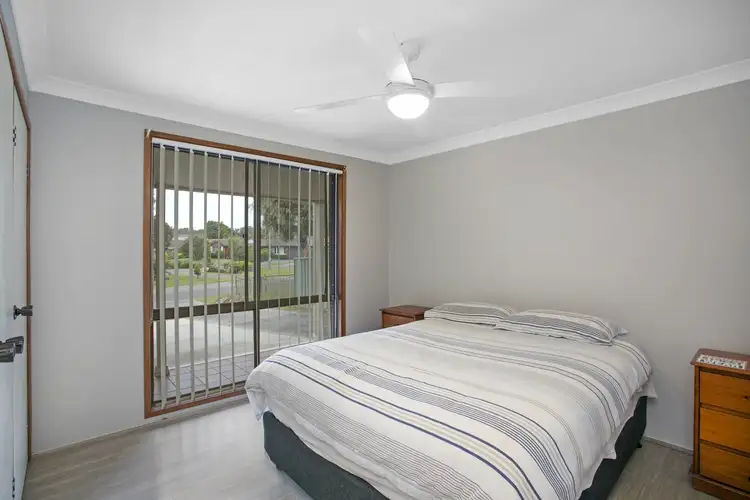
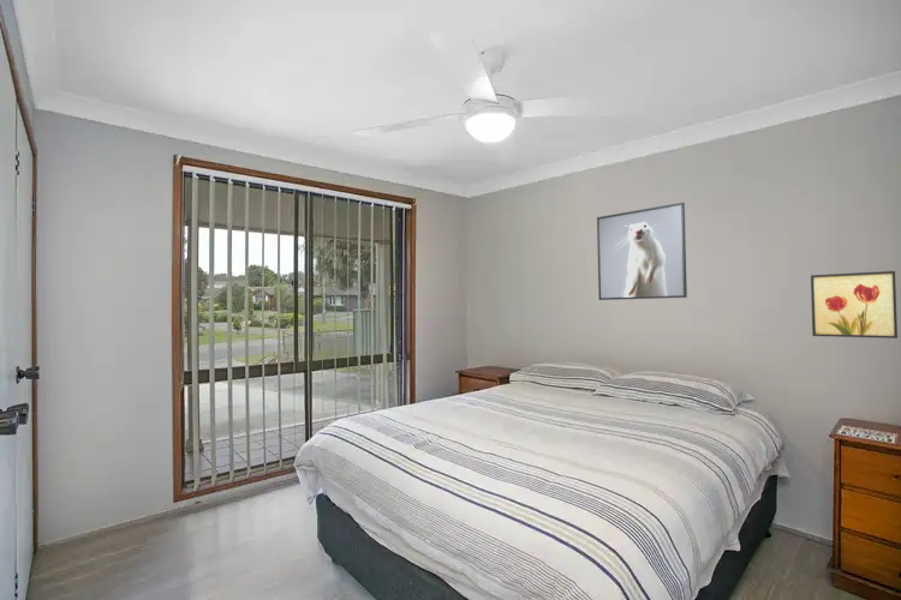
+ wall art [810,270,899,340]
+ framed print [596,202,688,301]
